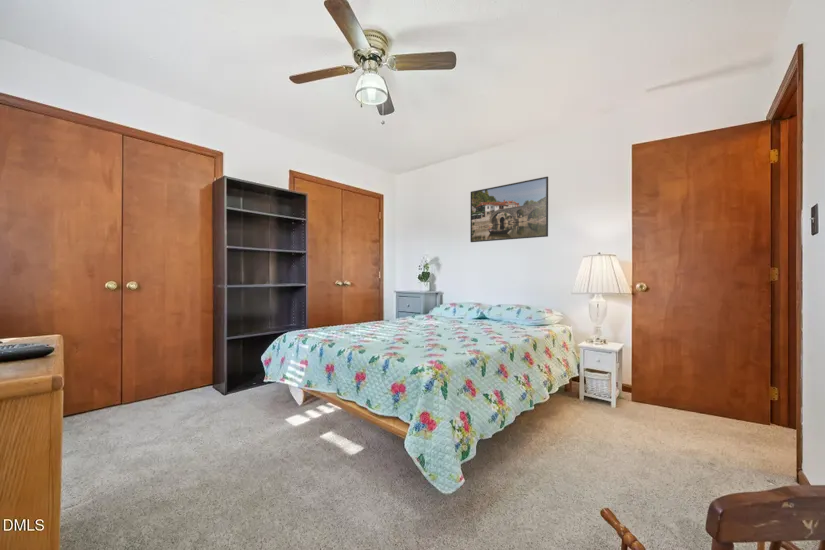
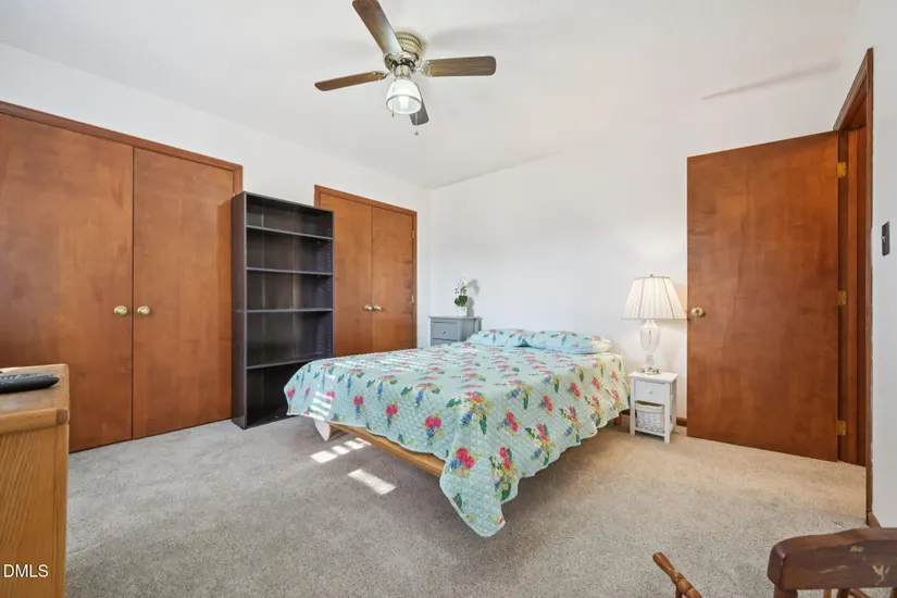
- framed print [469,175,549,243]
